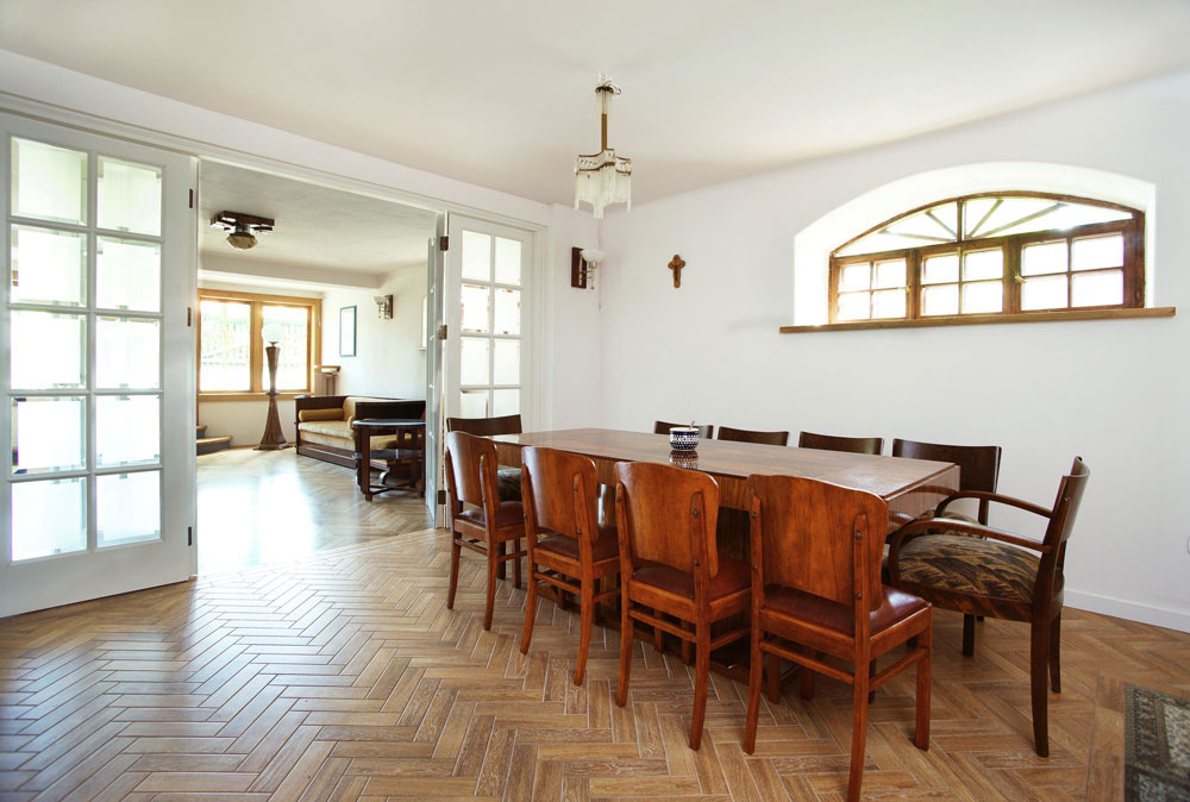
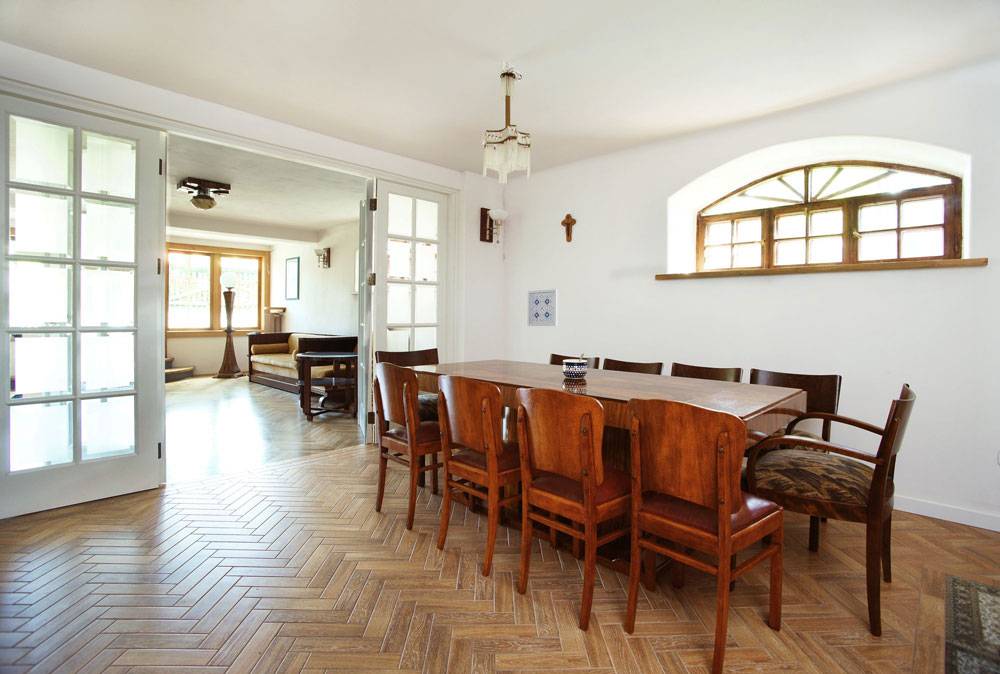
+ wall art [527,288,559,327]
